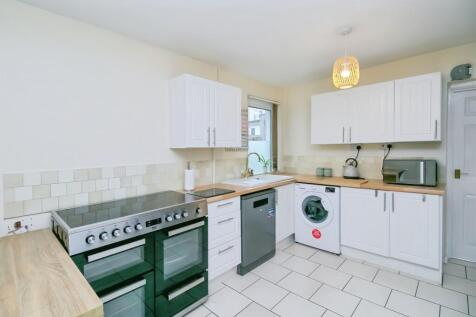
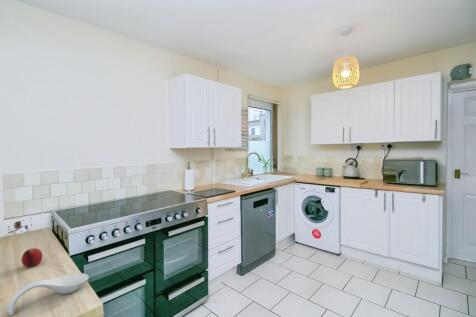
+ spoon rest [6,272,90,316]
+ fruit [20,247,43,268]
